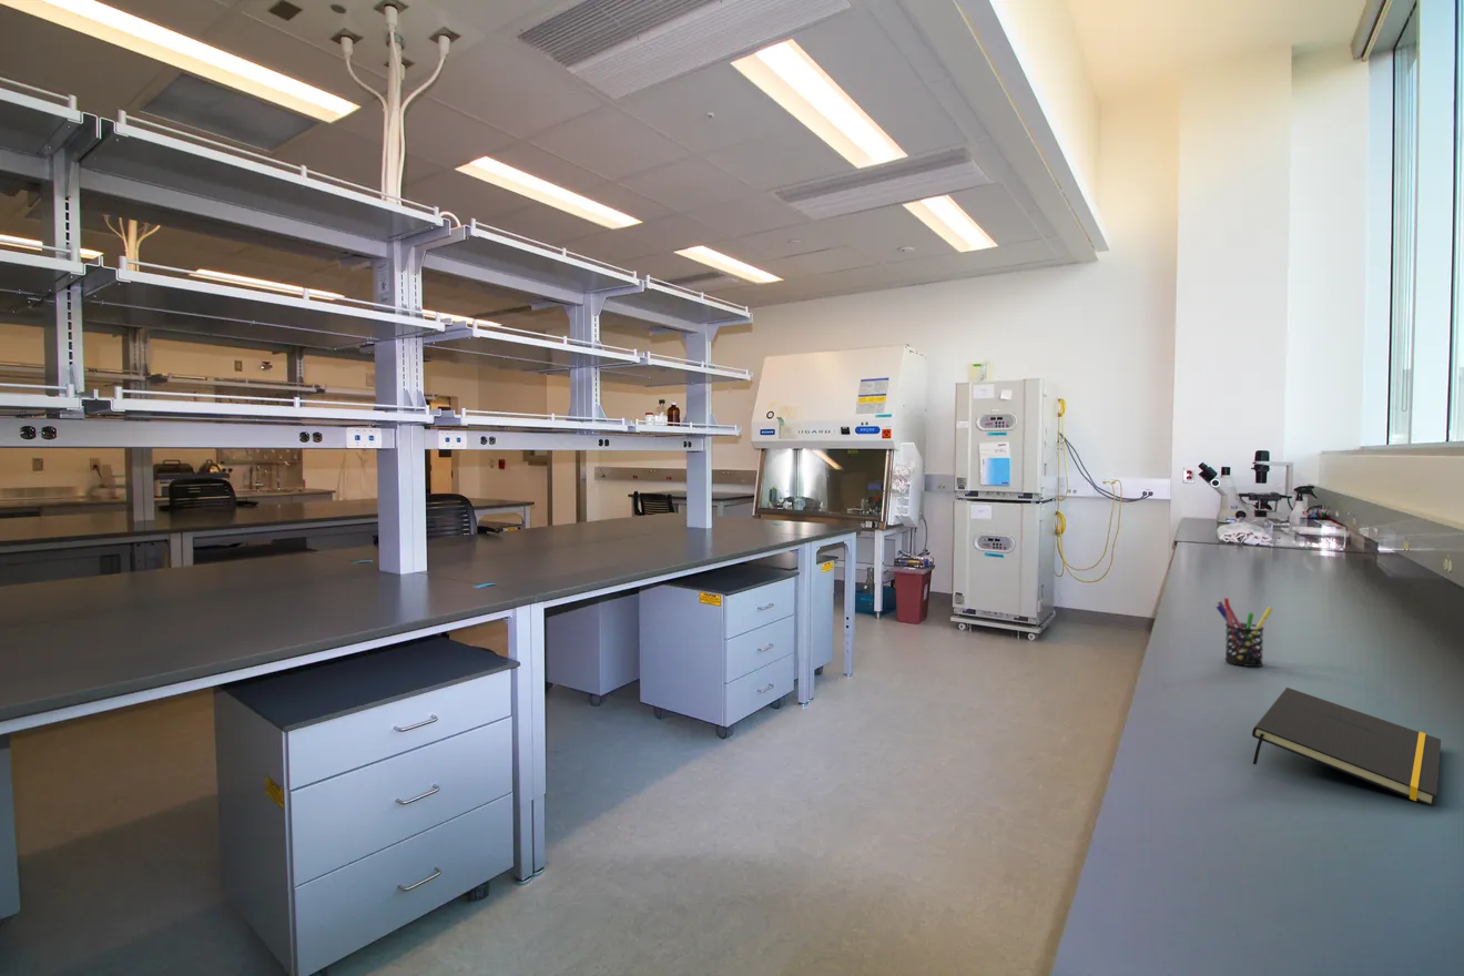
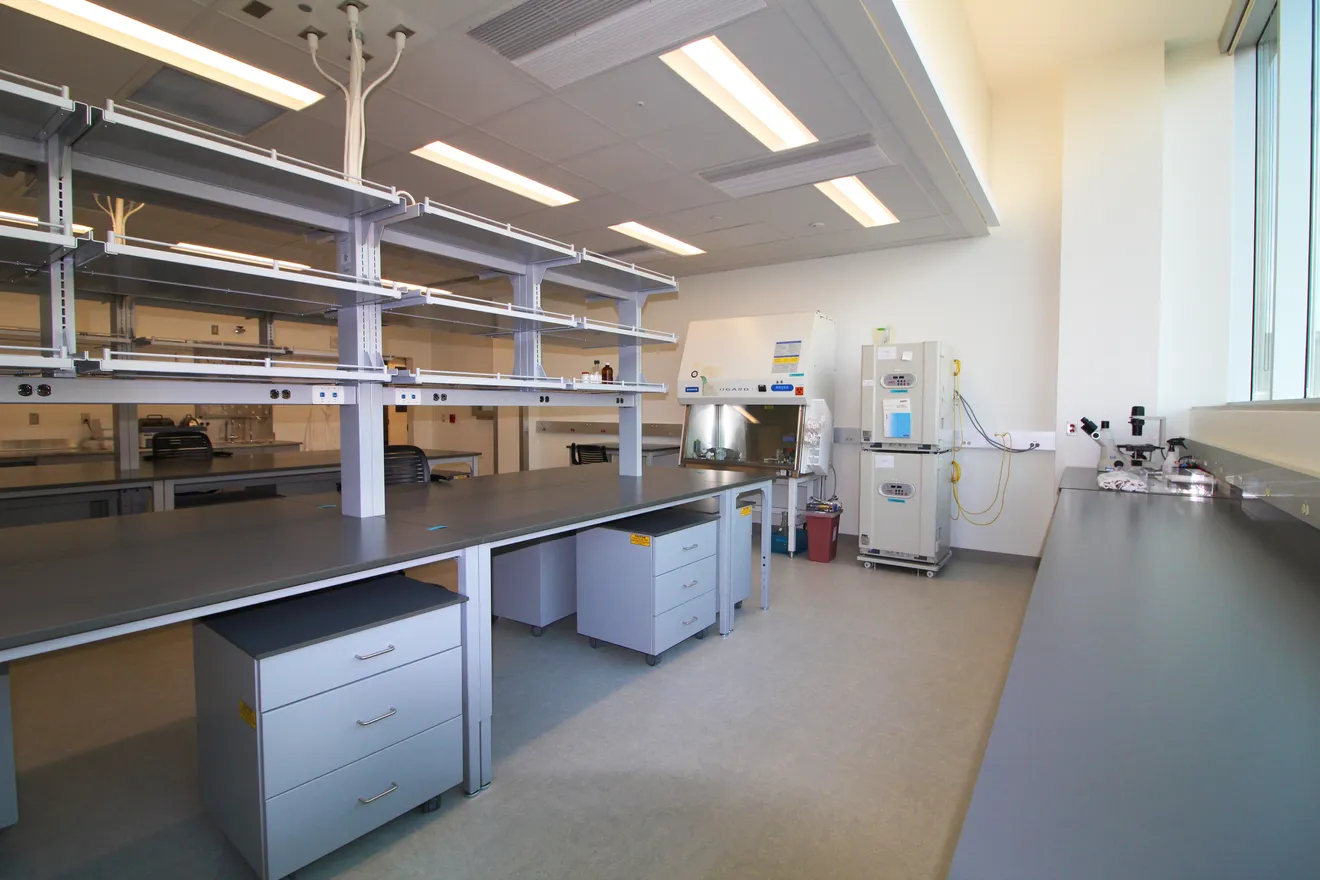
- pen holder [1214,597,1274,668]
- notepad [1251,687,1442,807]
